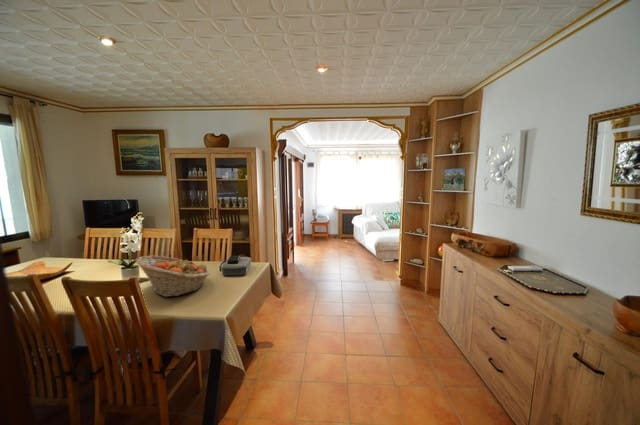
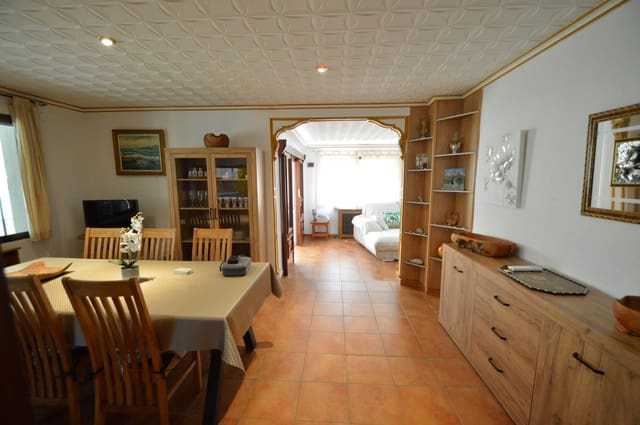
- fruit basket [135,255,211,298]
